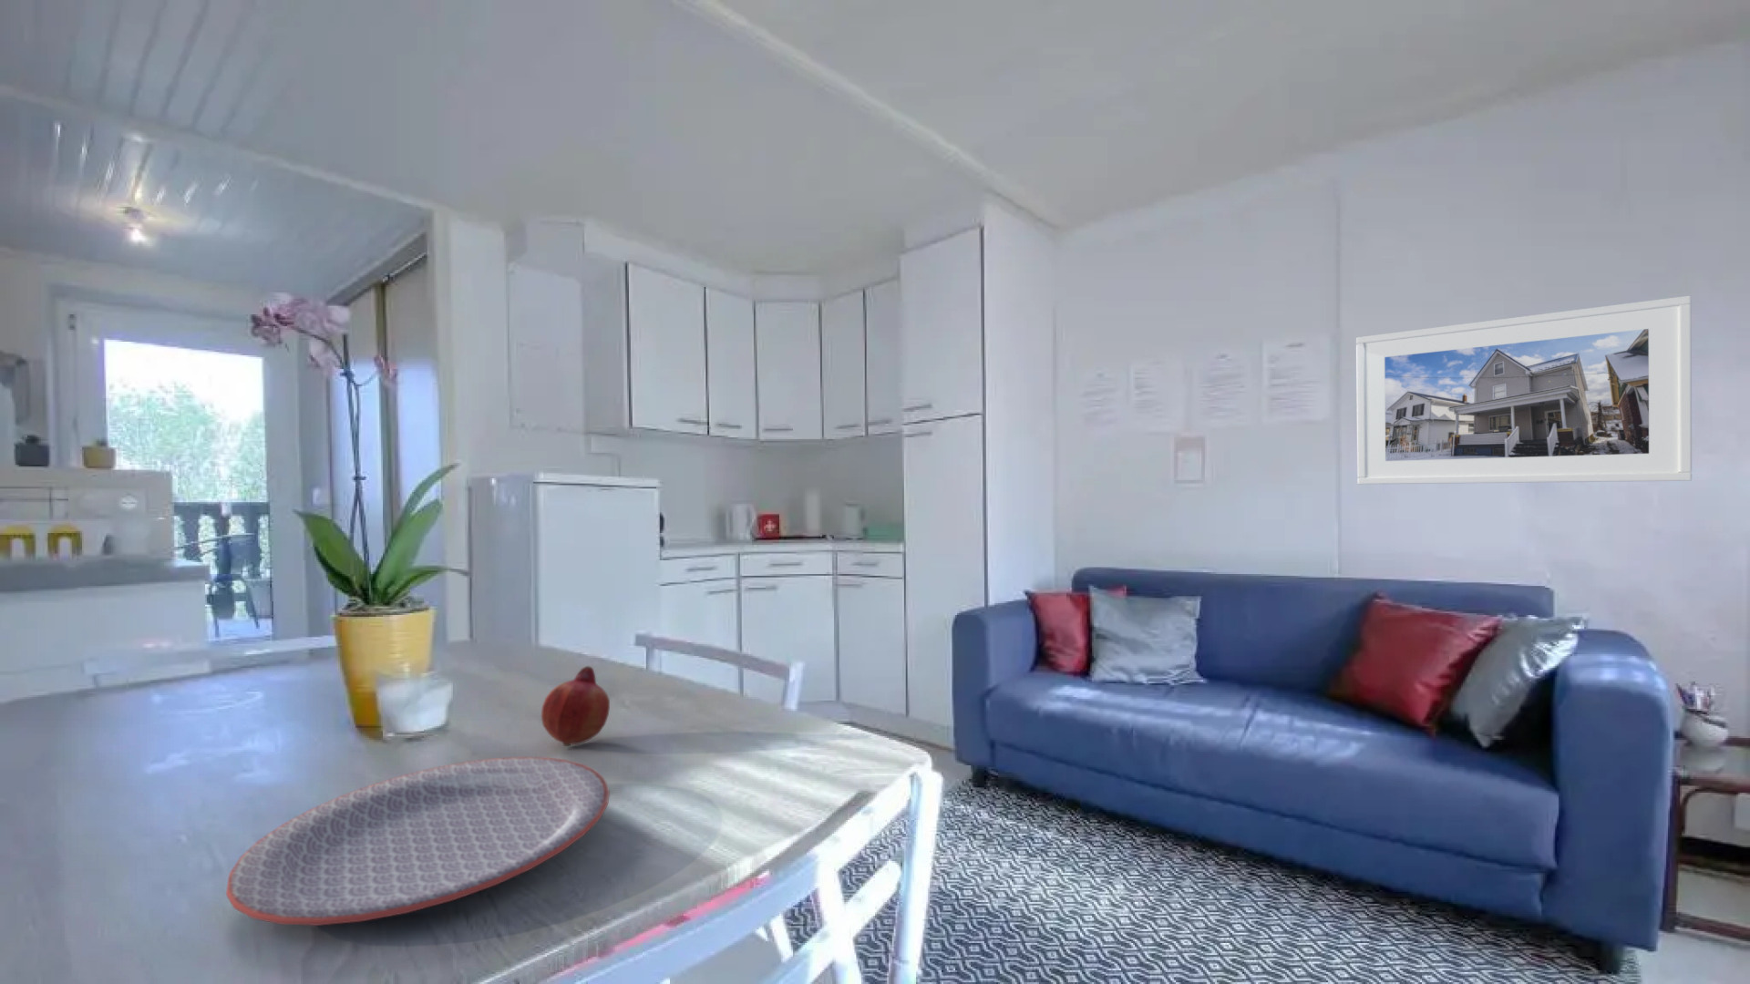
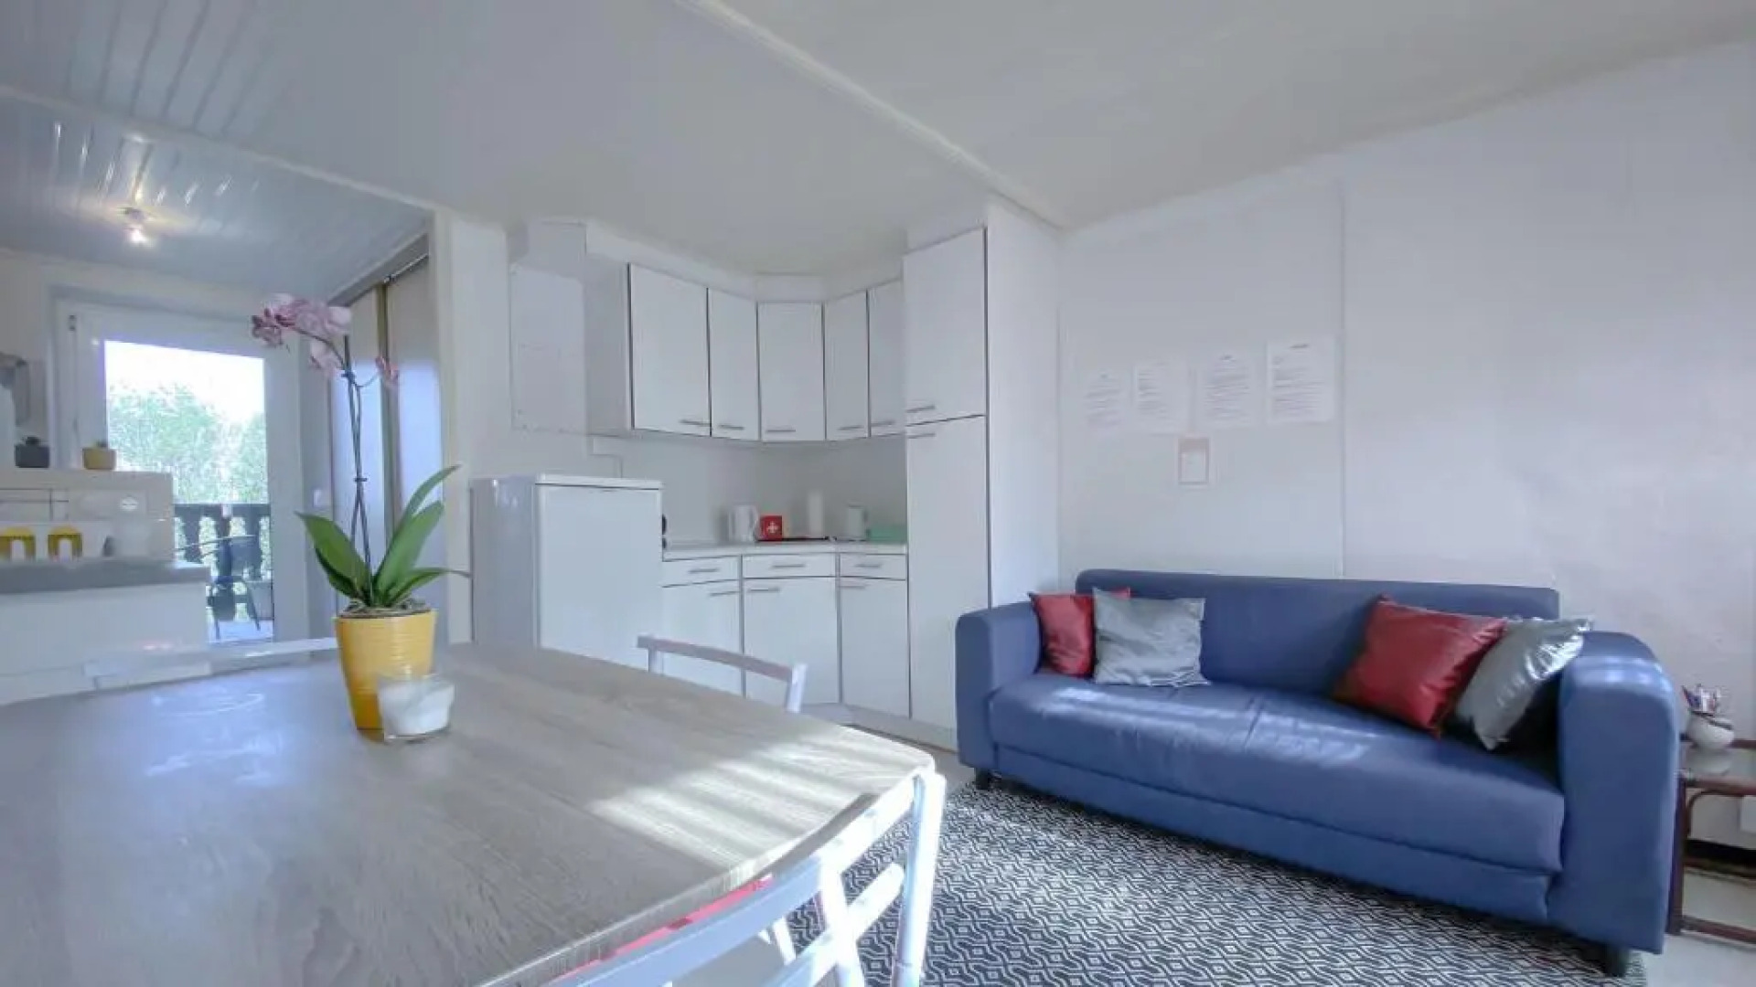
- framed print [1356,296,1692,485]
- fruit [541,666,611,747]
- plate [225,756,611,926]
